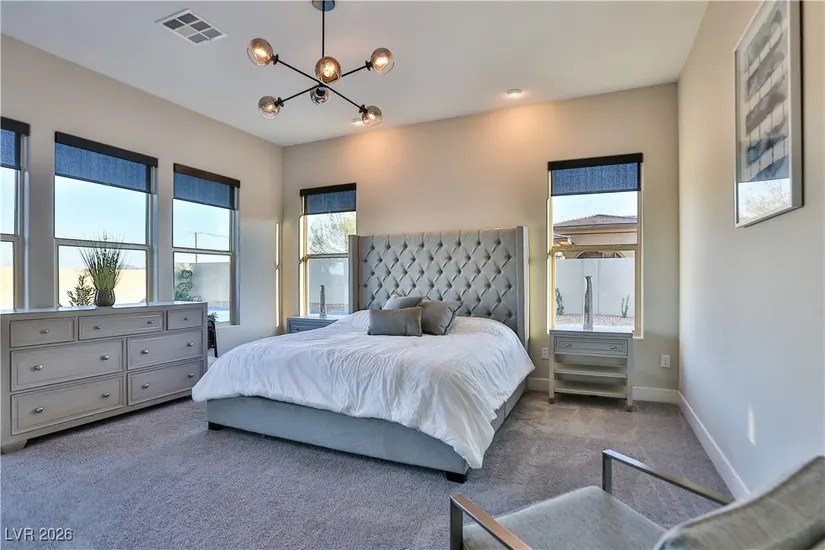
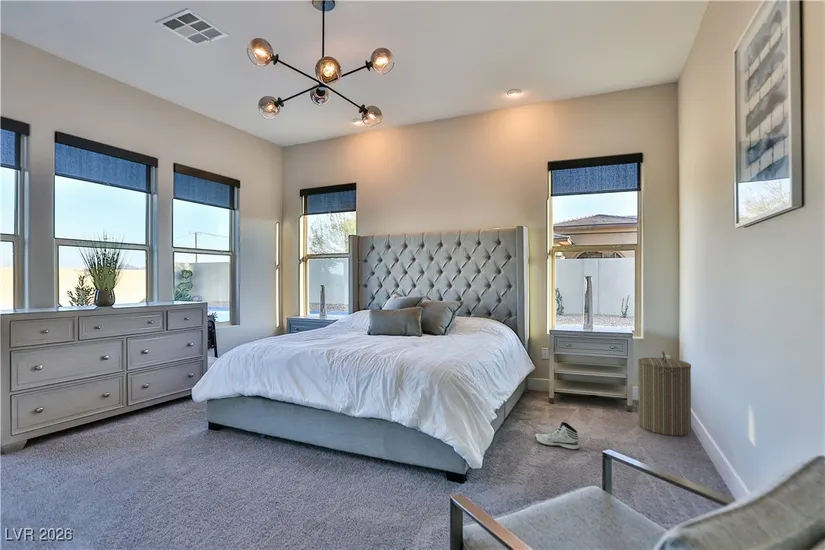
+ laundry hamper [637,350,692,437]
+ sneaker [534,421,580,451]
